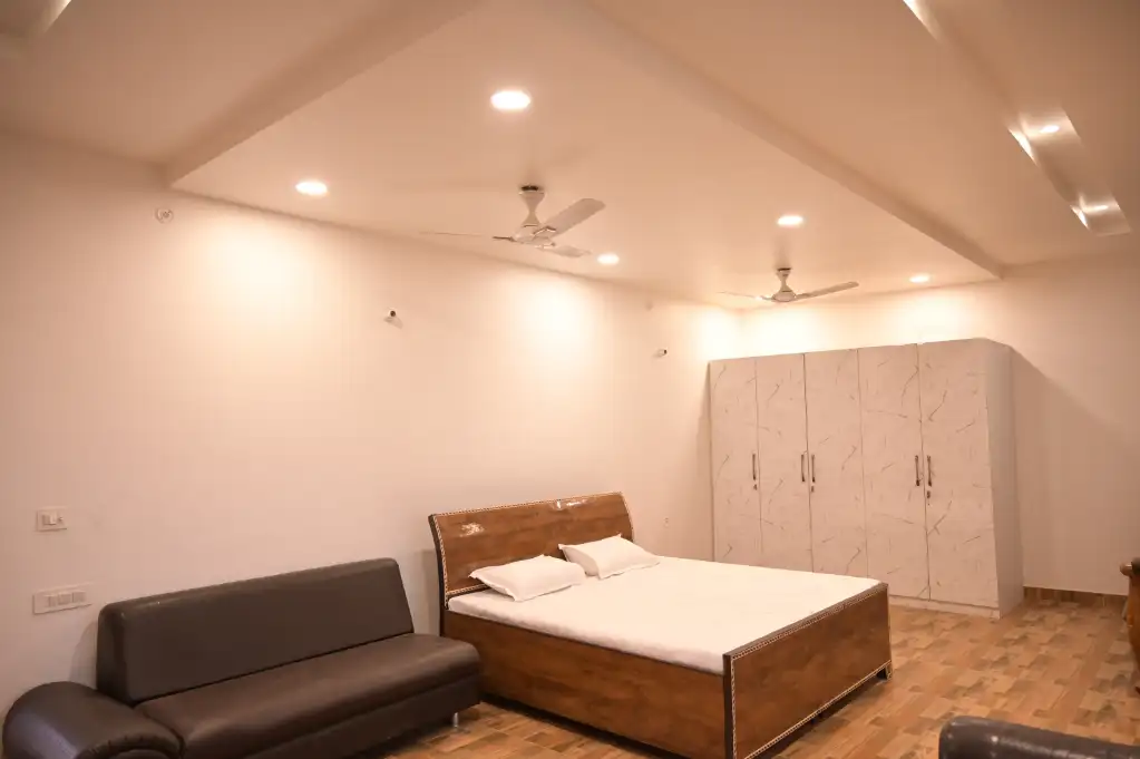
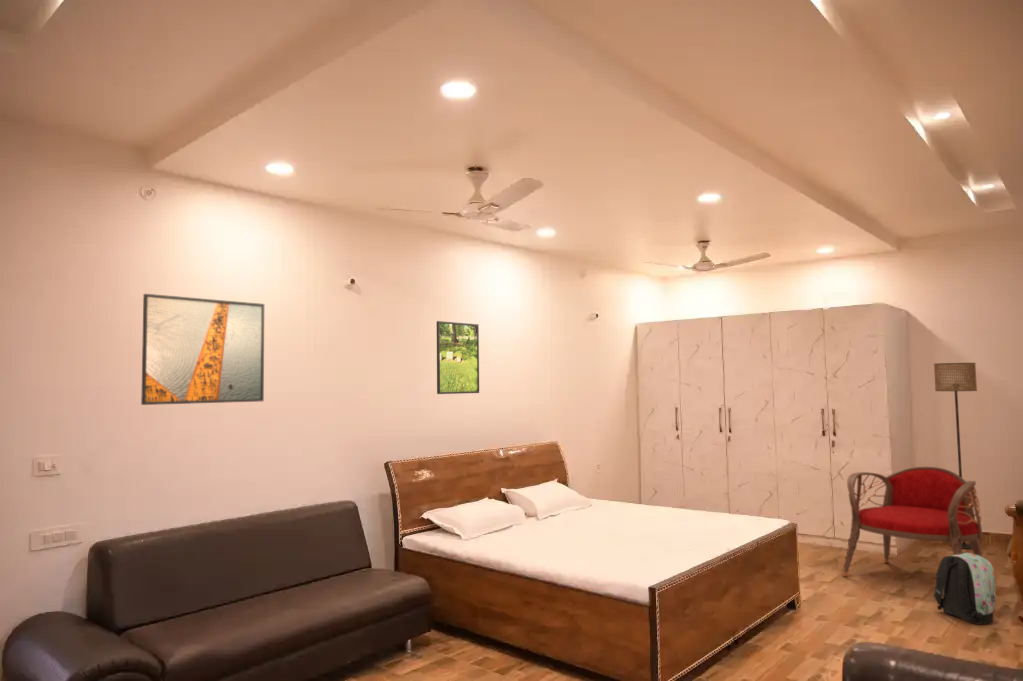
+ armchair [841,466,984,577]
+ backpack [933,552,998,626]
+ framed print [140,293,265,406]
+ floor lamp [933,362,978,550]
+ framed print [436,320,480,395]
